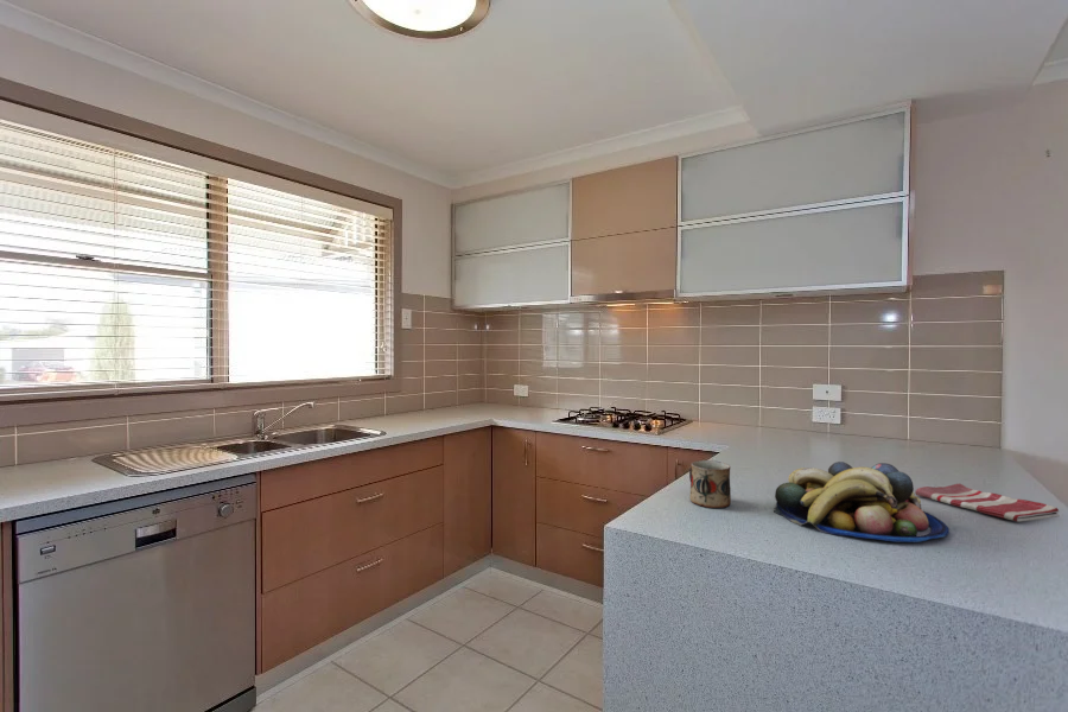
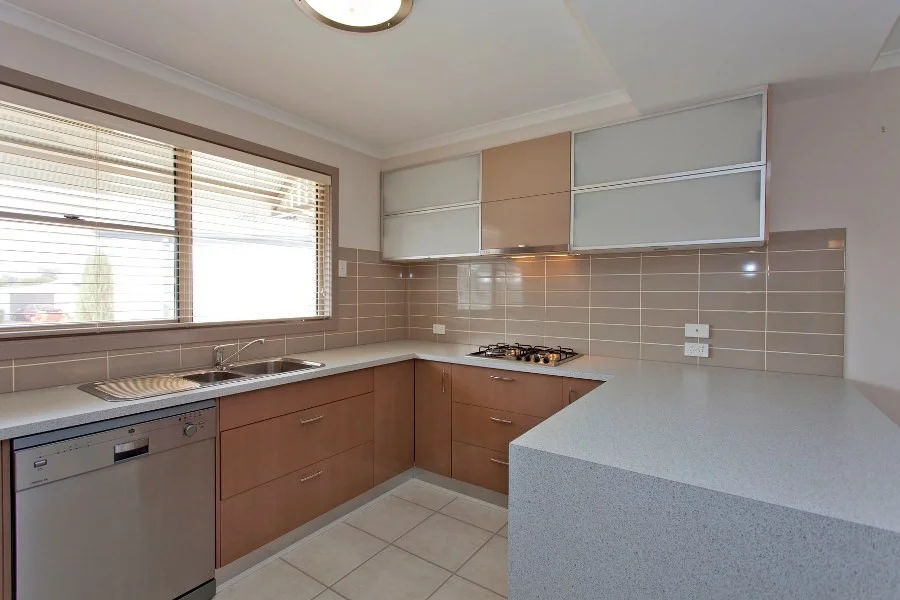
- fruit bowl [773,460,951,543]
- mug [688,459,732,509]
- dish towel [914,482,1061,523]
